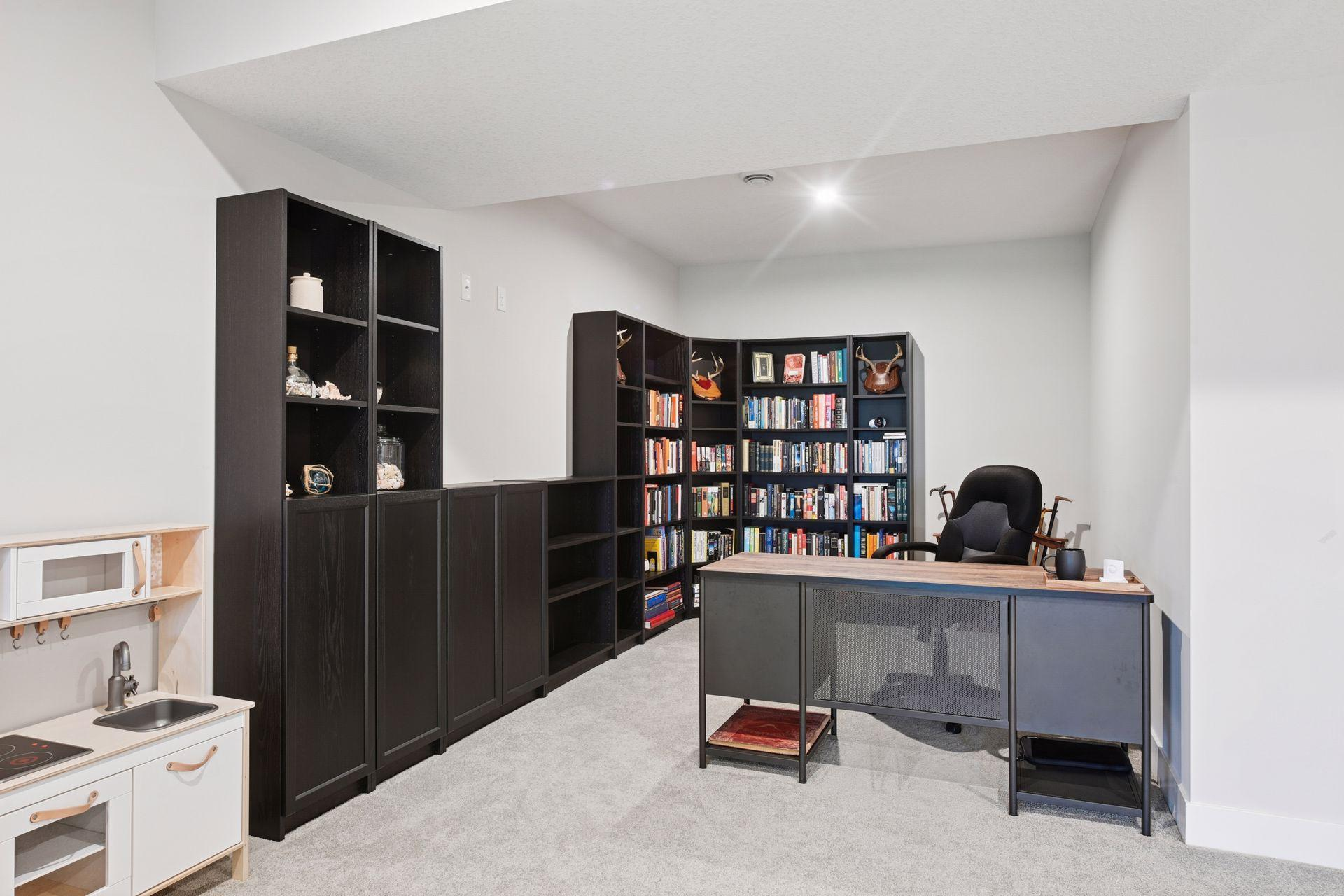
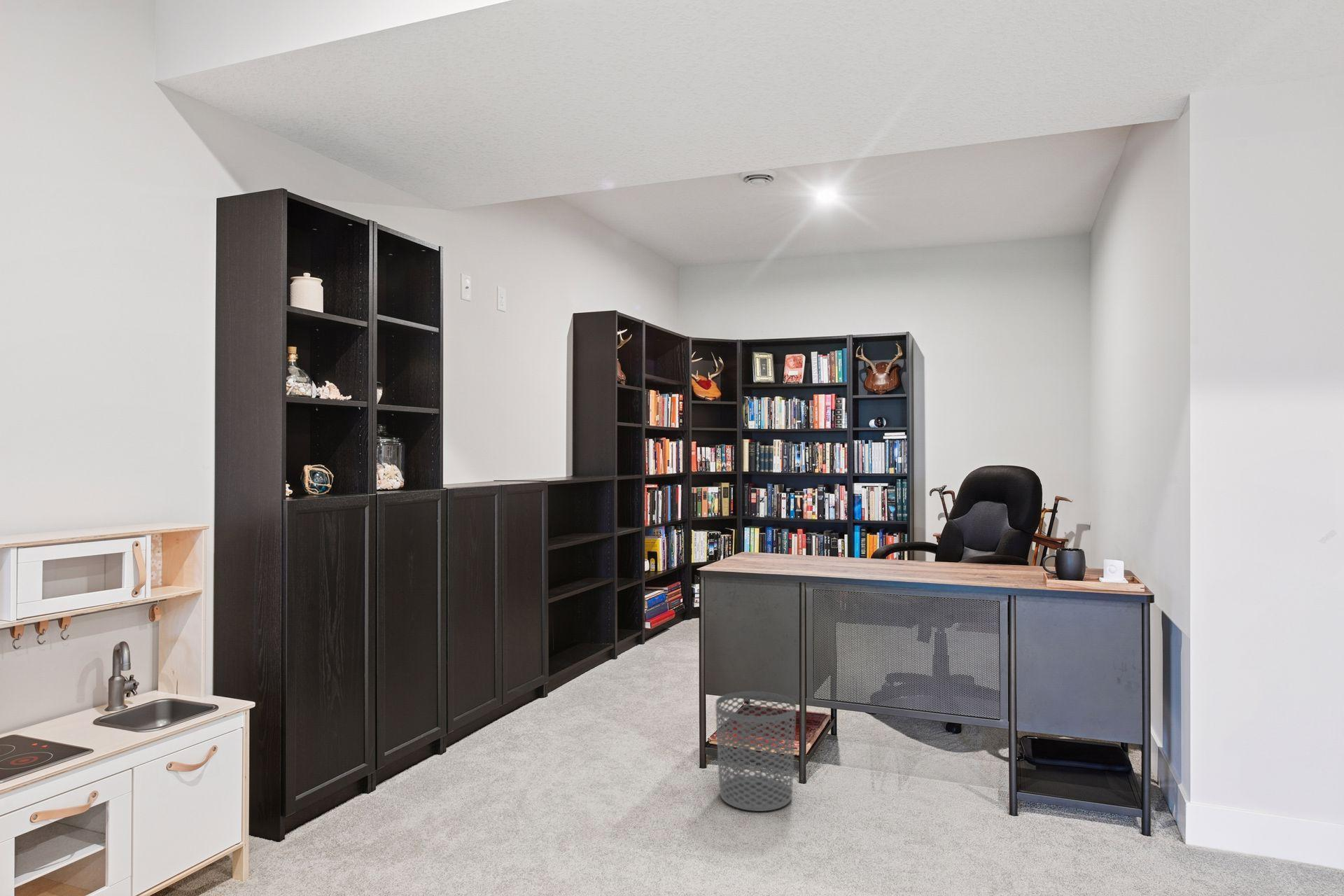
+ waste bin [715,691,797,812]
